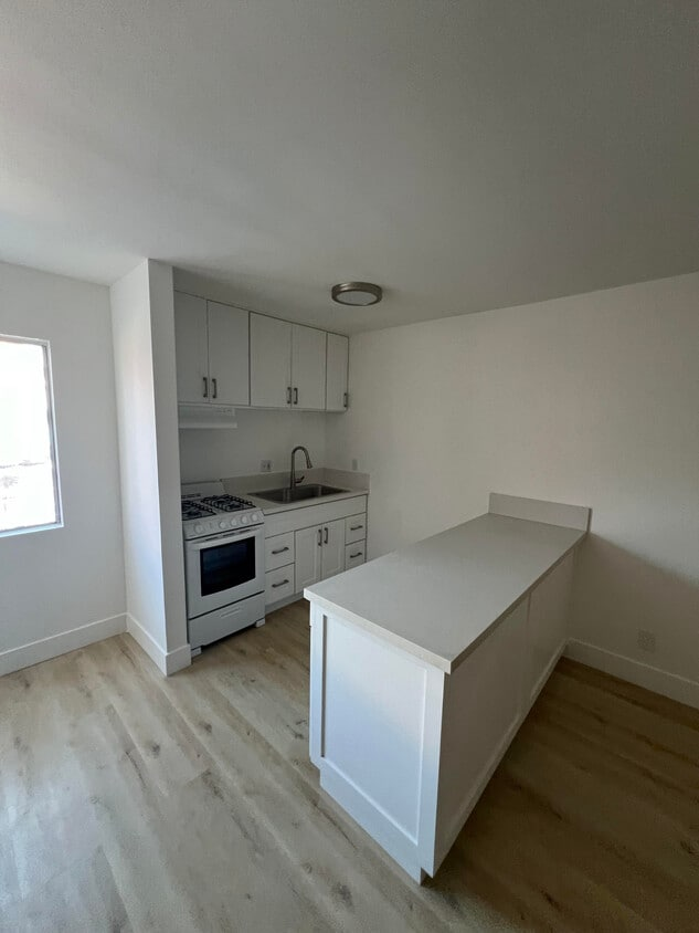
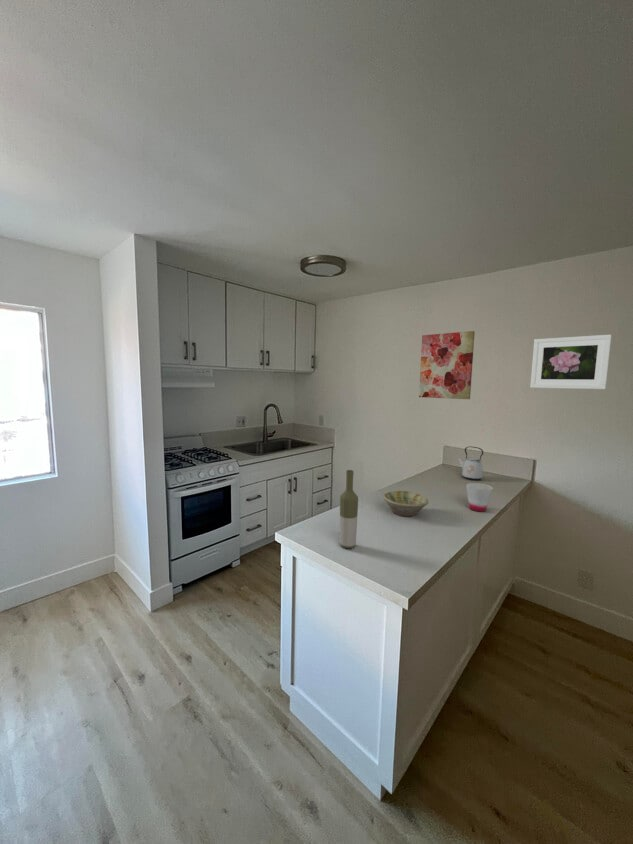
+ cup [465,482,494,513]
+ kettle [457,445,484,481]
+ bottle [339,469,359,549]
+ wall art [418,330,476,400]
+ bowl [382,490,429,518]
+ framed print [529,334,612,390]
